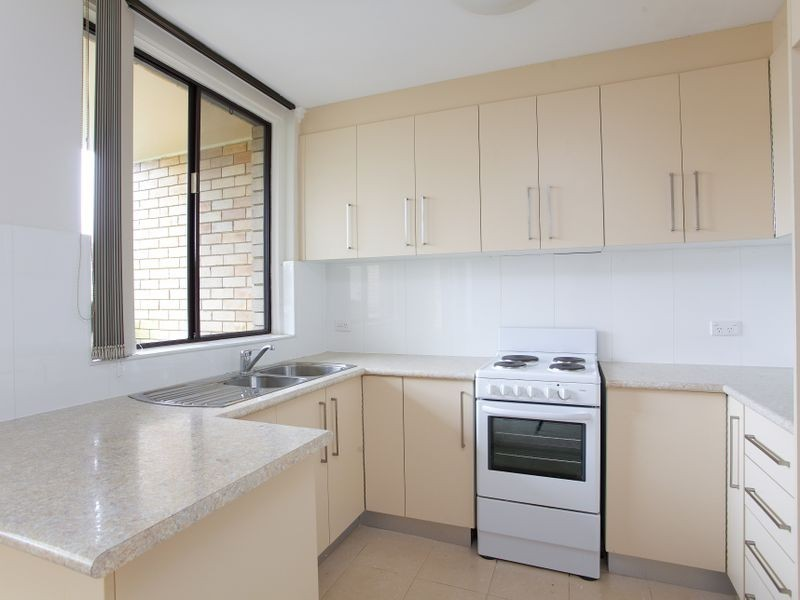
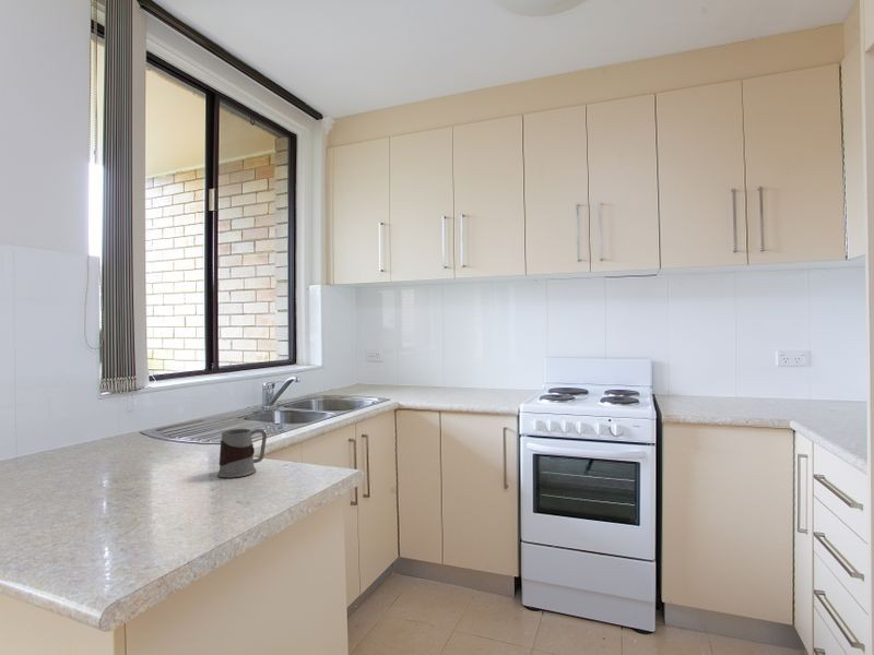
+ mug [216,428,268,478]
